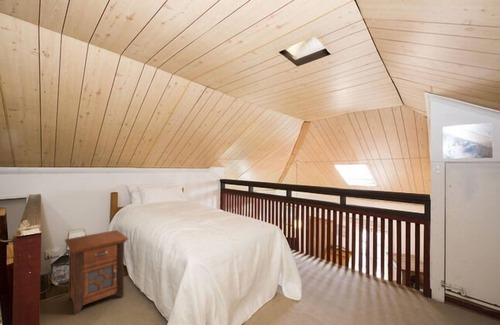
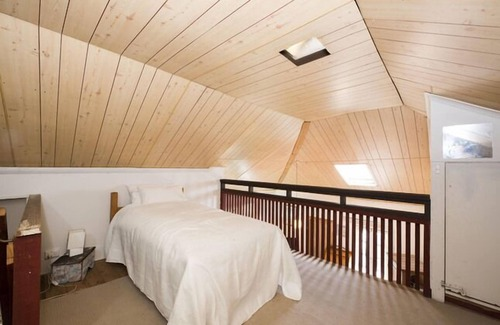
- nightstand [64,229,129,316]
